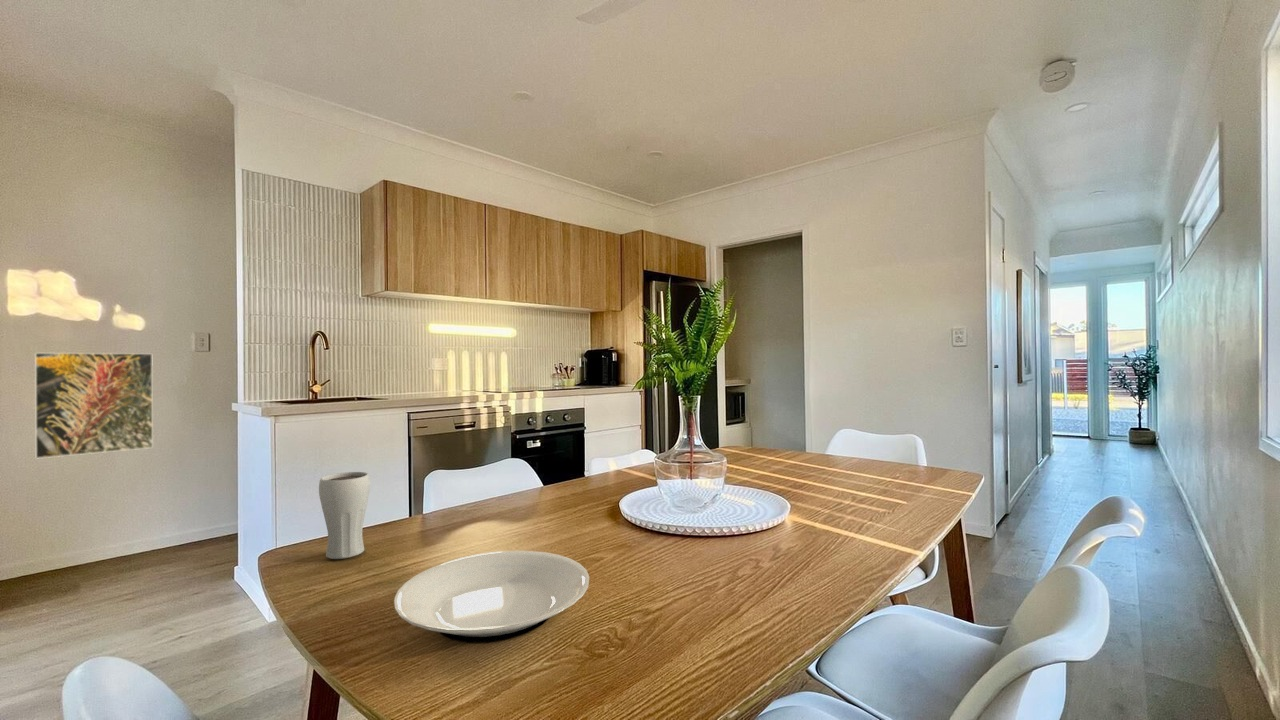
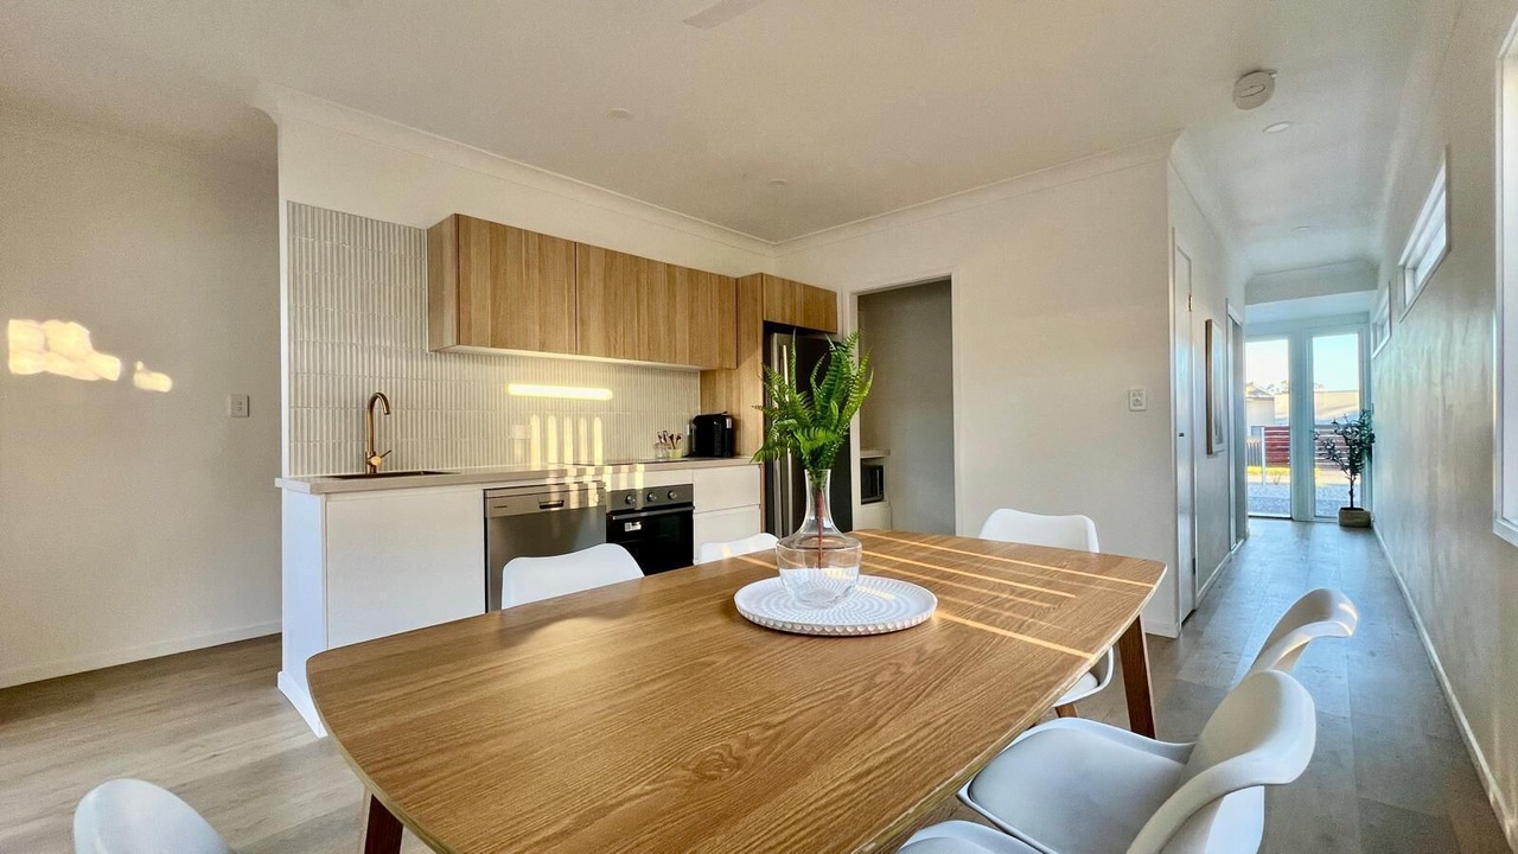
- drinking glass [318,471,371,560]
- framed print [34,352,154,460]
- plate [393,550,590,644]
